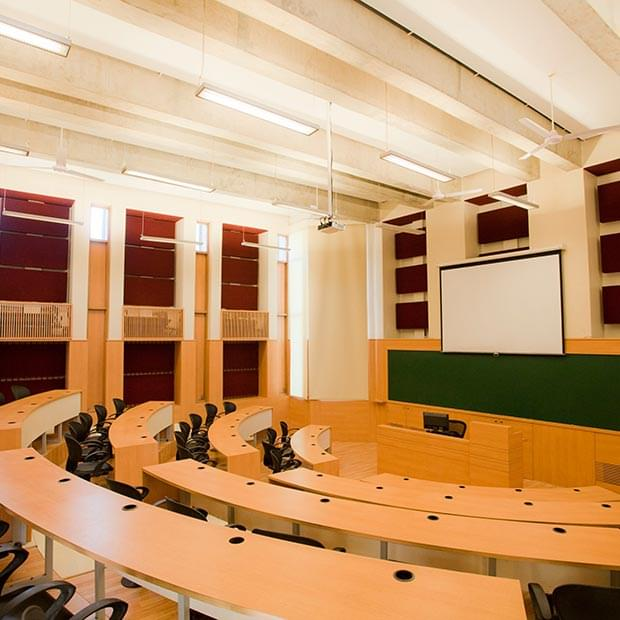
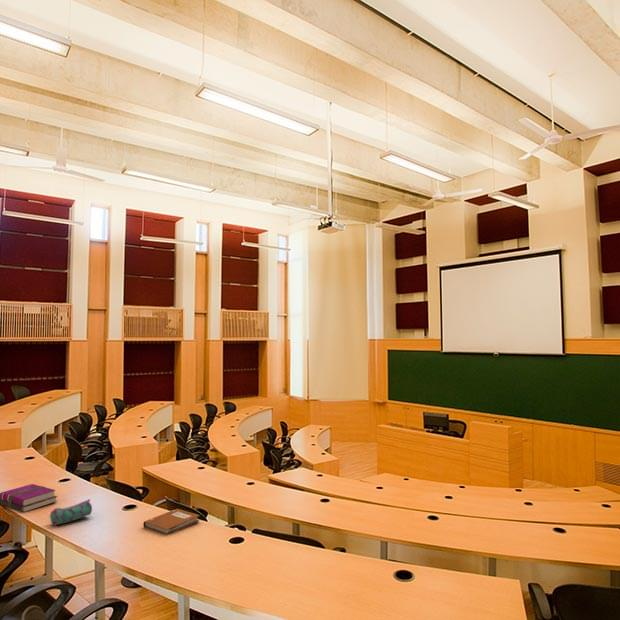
+ hardback book [0,483,58,513]
+ notebook [142,508,200,536]
+ pencil case [49,498,93,526]
